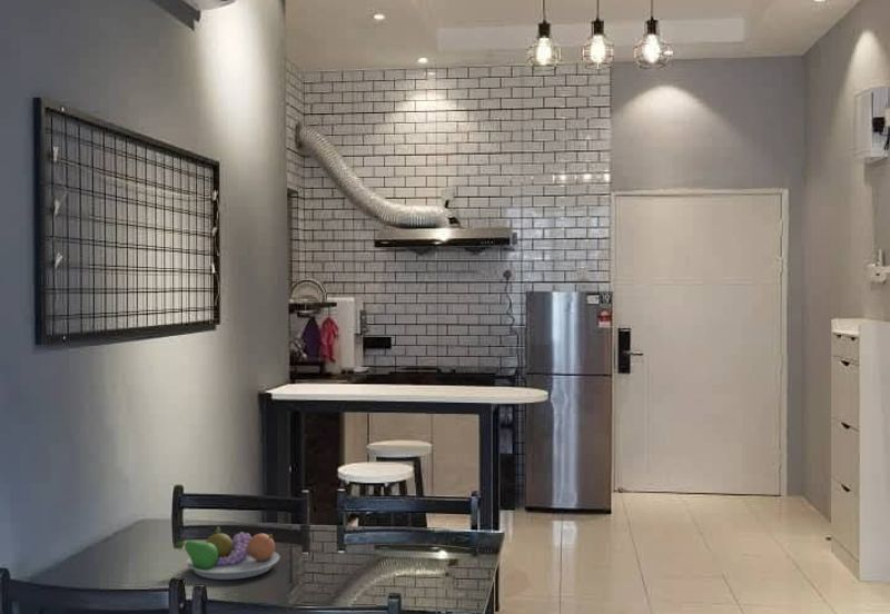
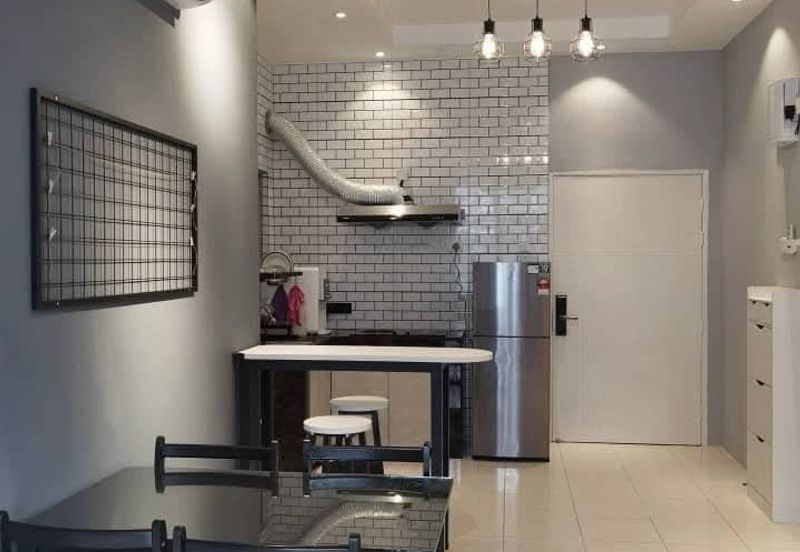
- fruit bowl [176,525,280,581]
